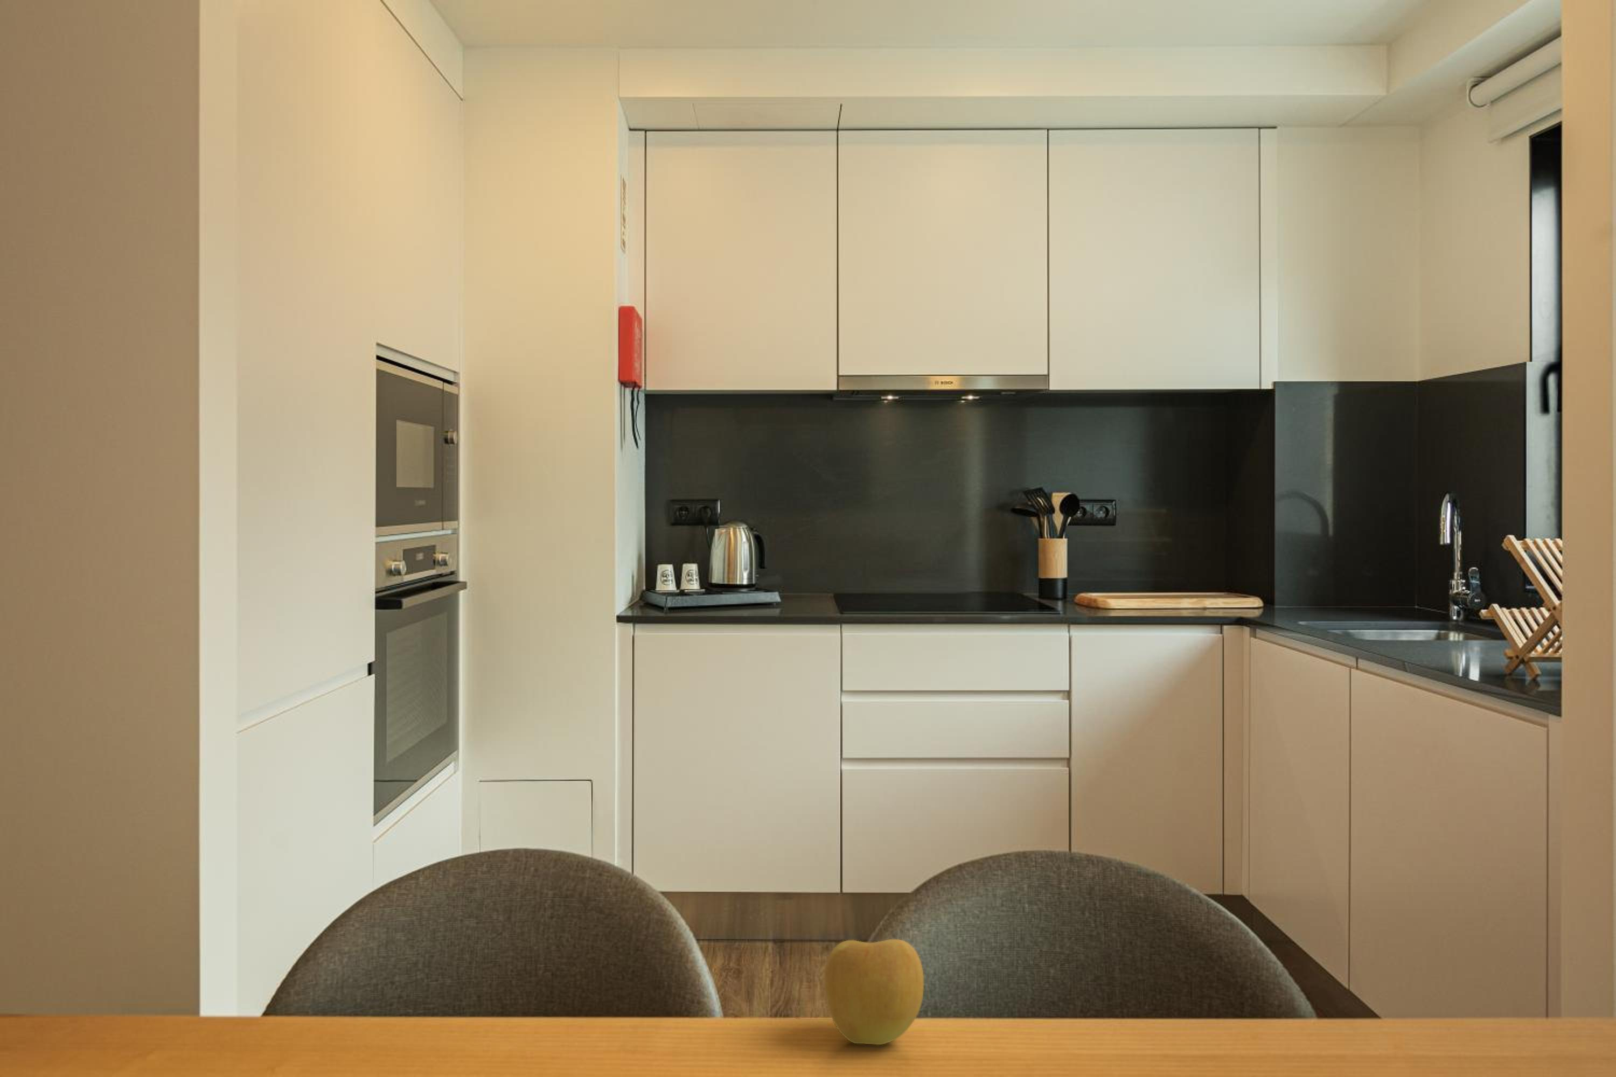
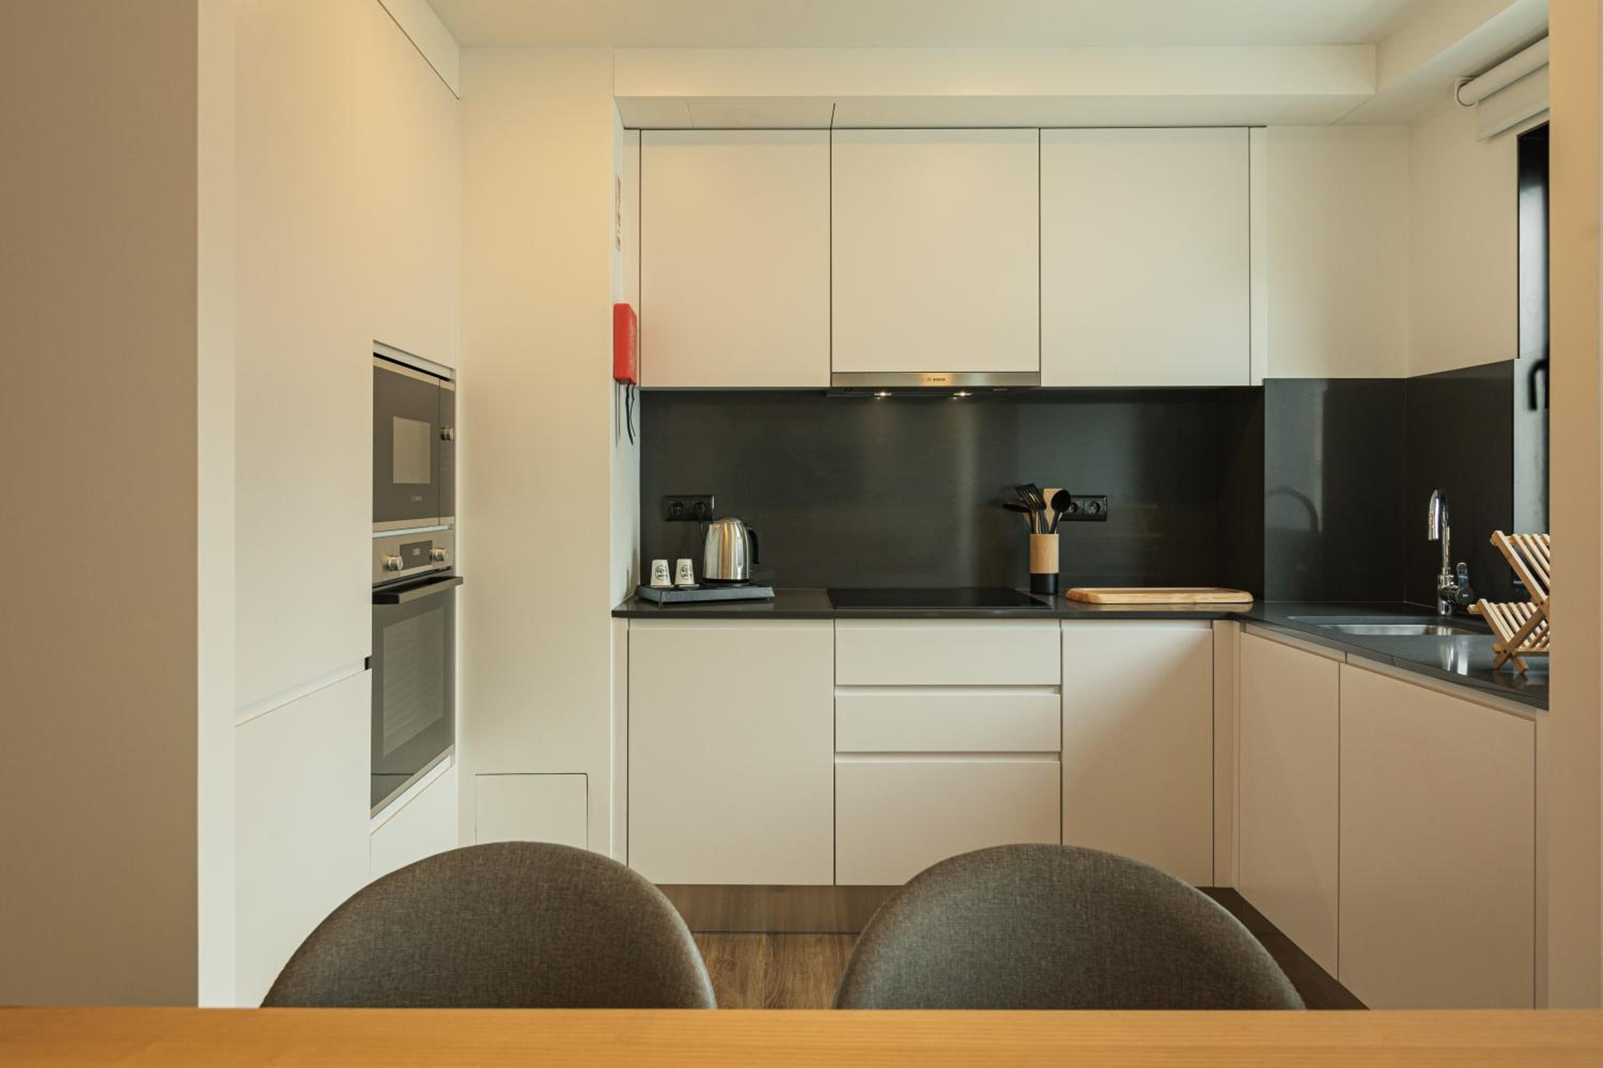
- apple [824,939,925,1046]
